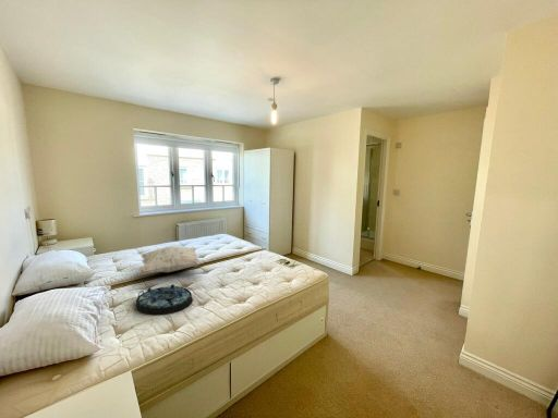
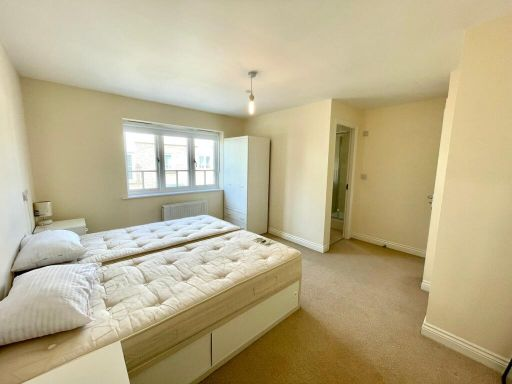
- decorative pillow [136,245,204,275]
- serving tray [135,284,194,316]
